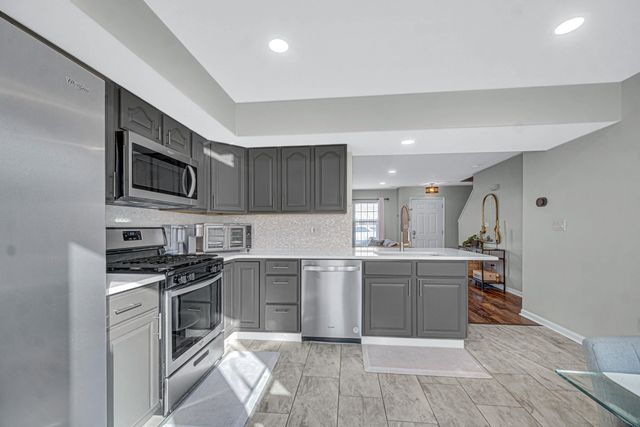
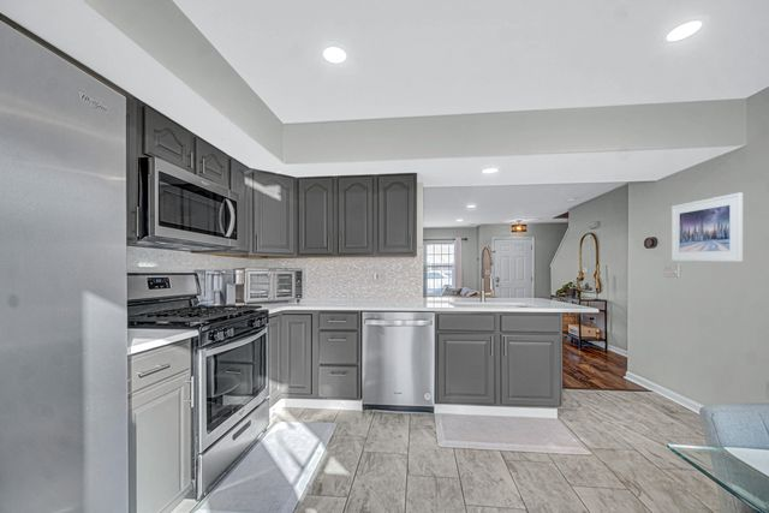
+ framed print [670,191,744,263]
